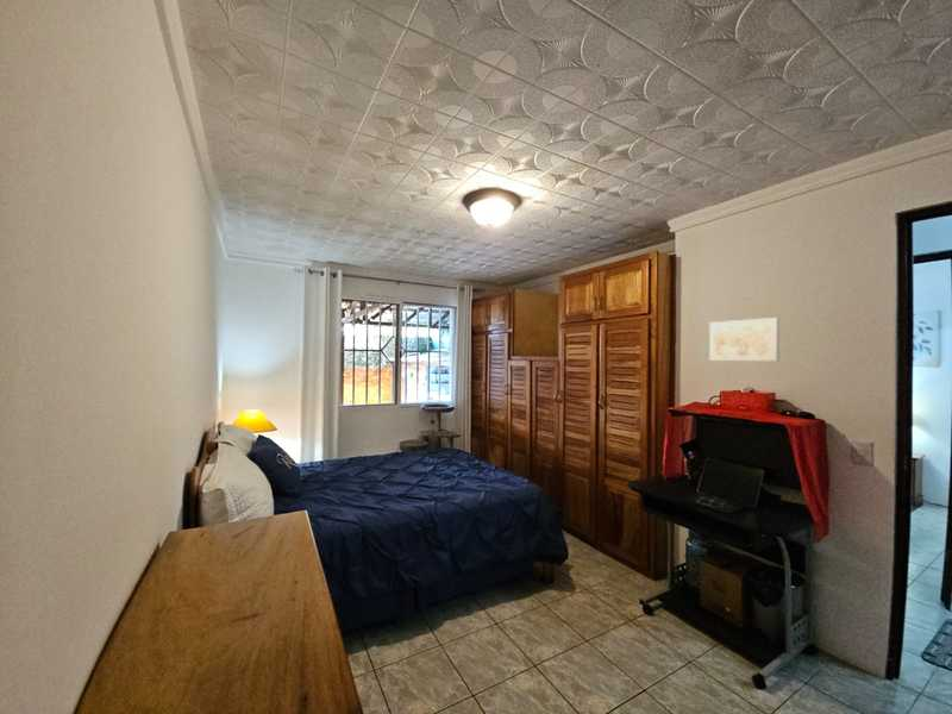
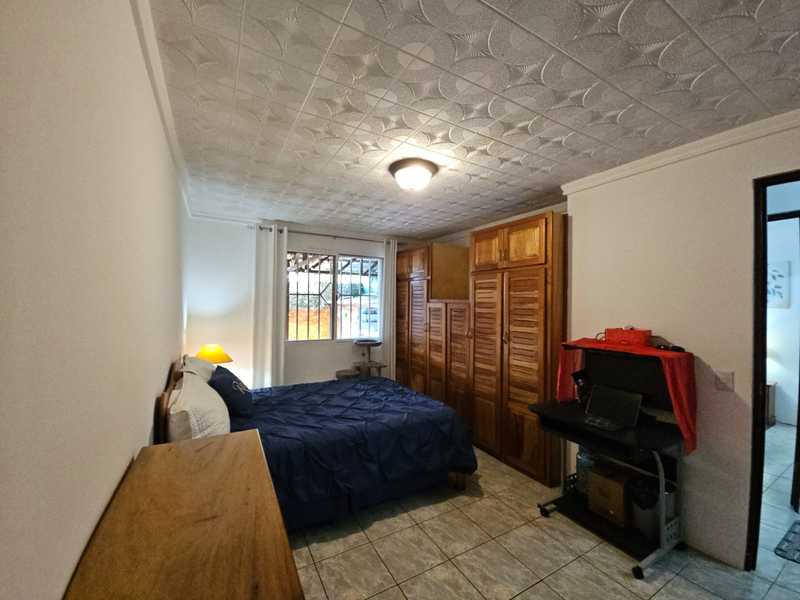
- wall art [708,317,781,362]
